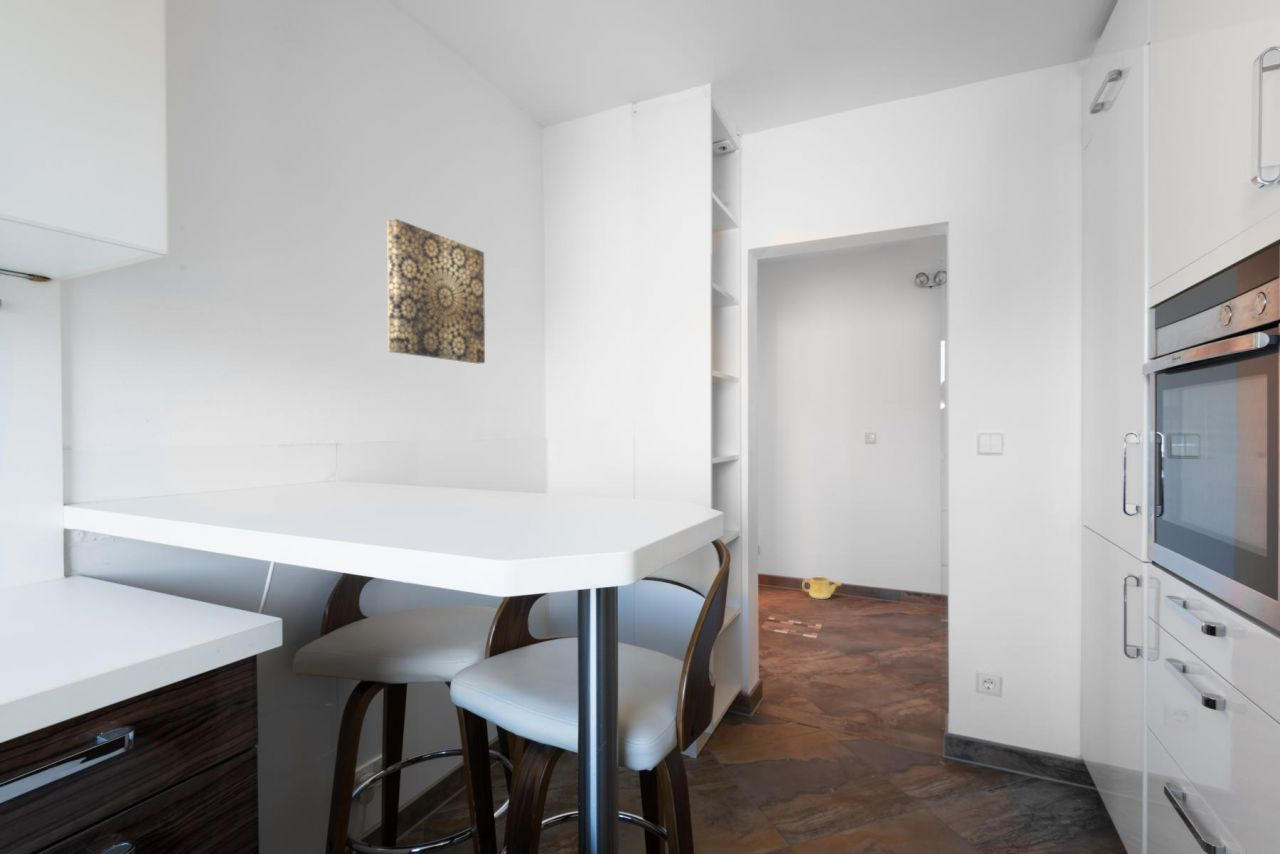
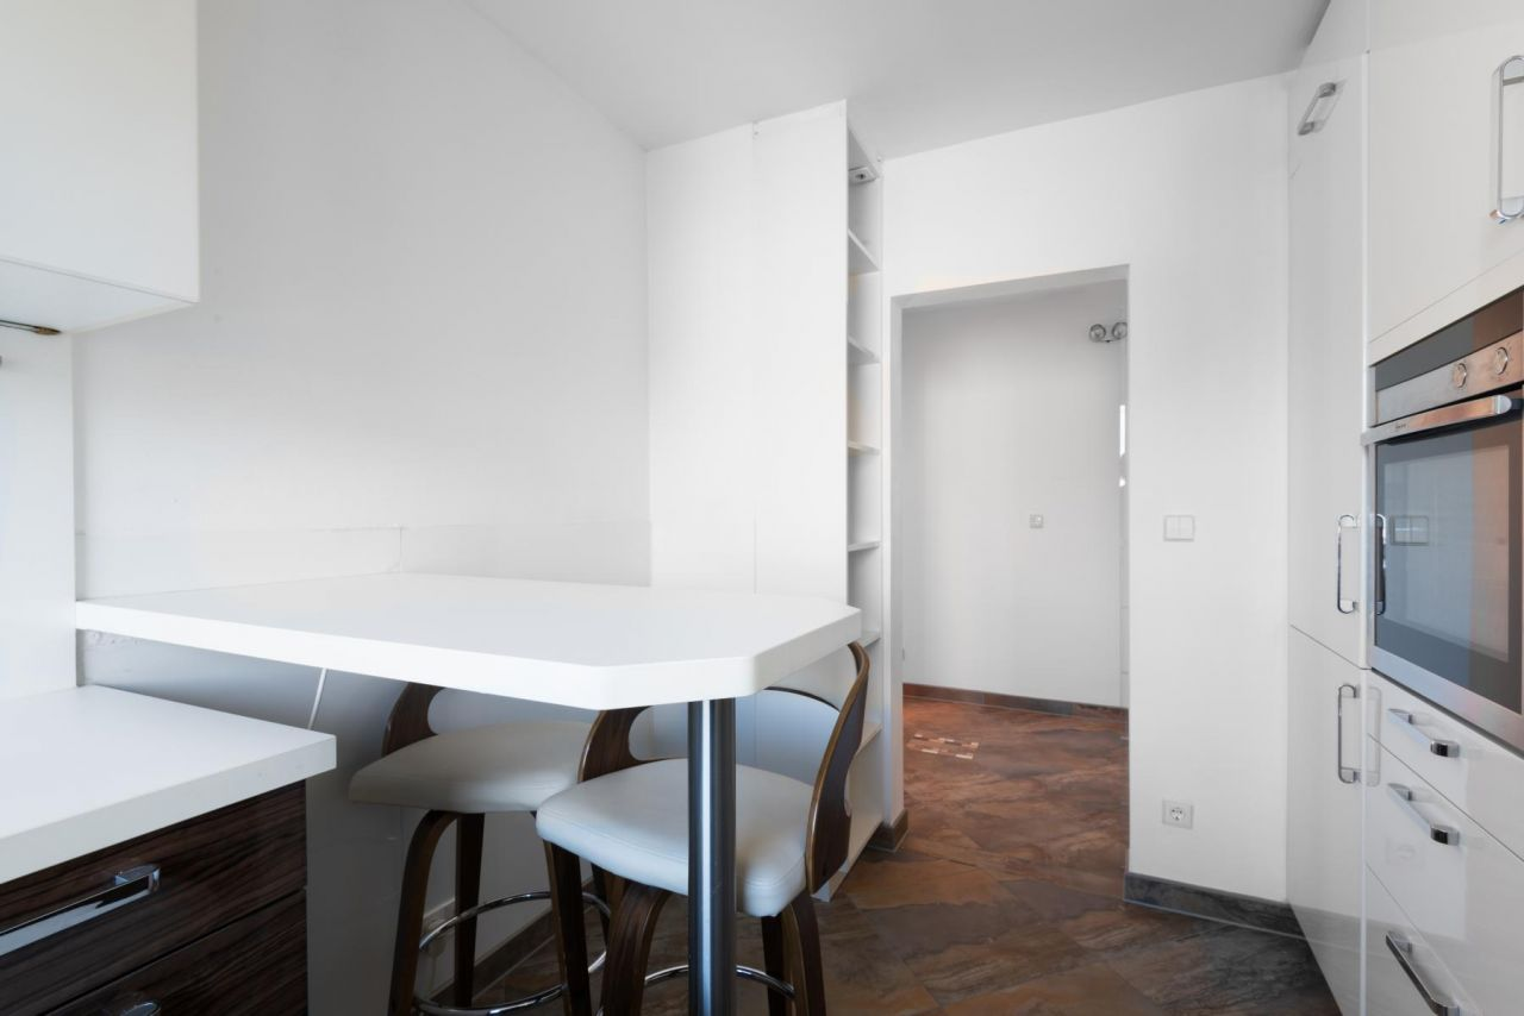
- watering can [801,576,842,600]
- wall art [386,218,486,365]
